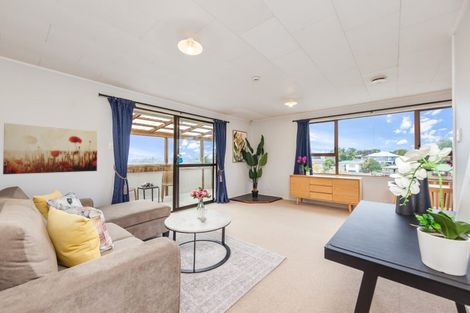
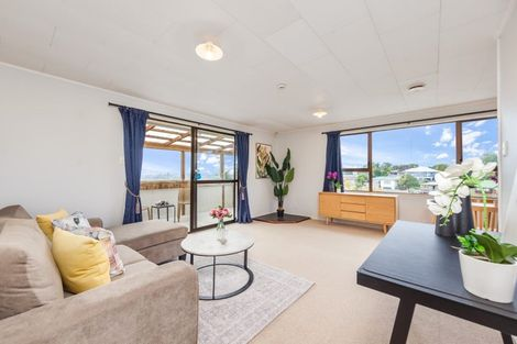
- wall art [2,122,99,175]
